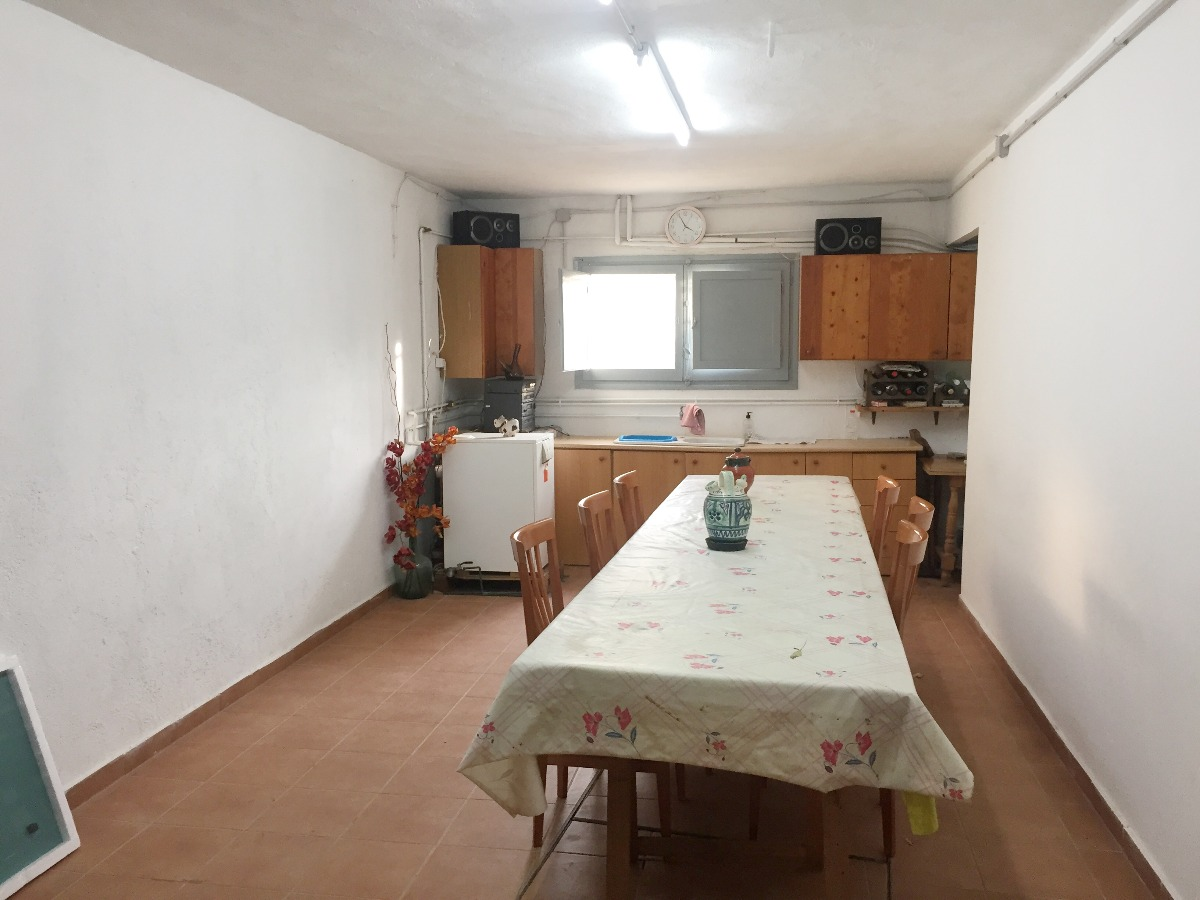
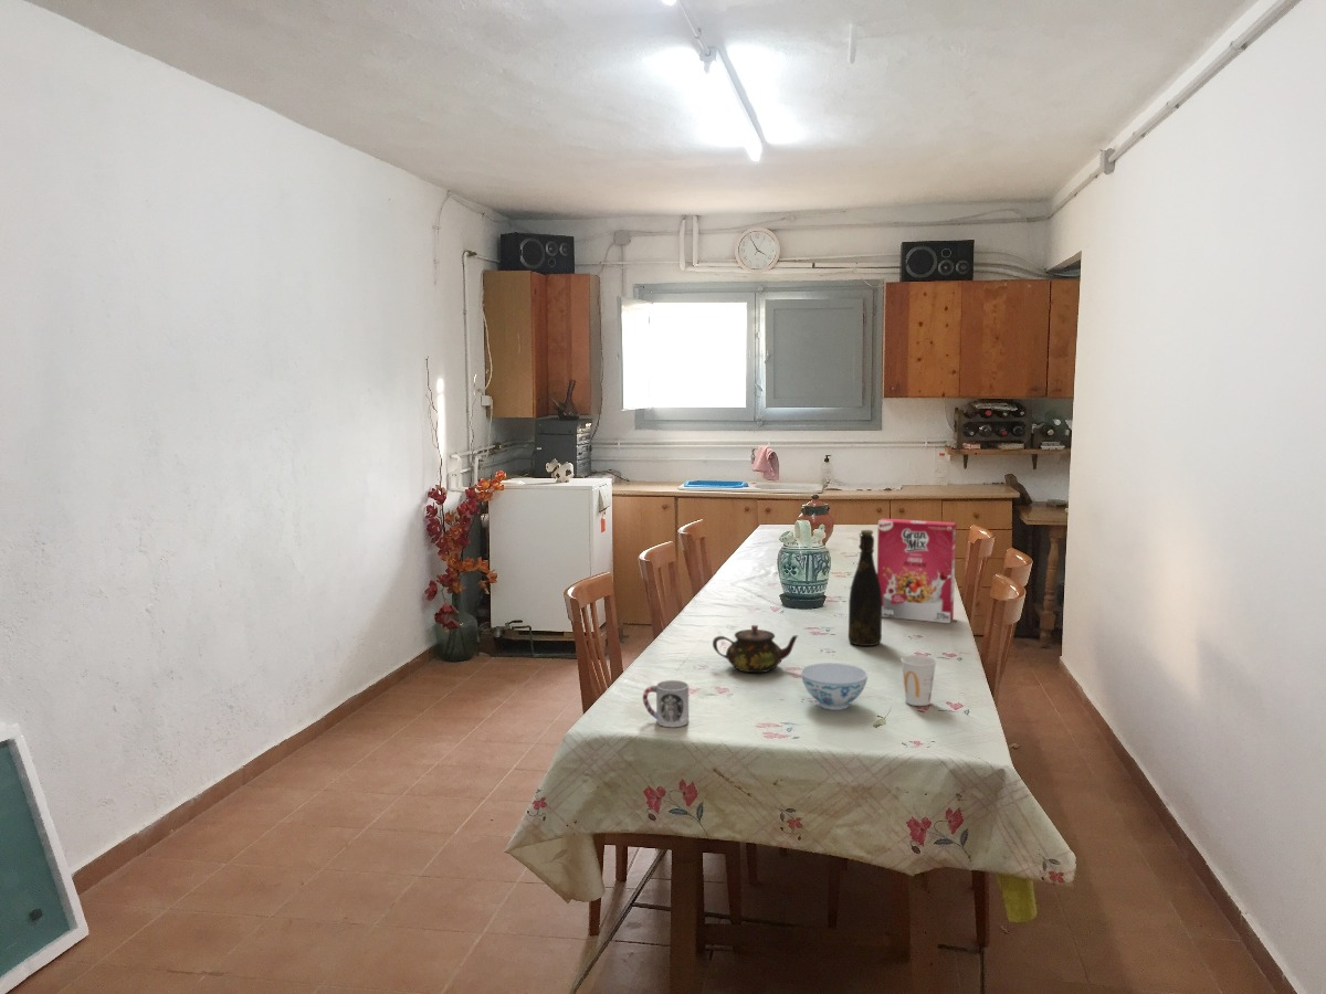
+ cup [899,654,938,707]
+ cereal box [876,518,957,624]
+ teapot [712,624,799,674]
+ bottle [848,529,883,647]
+ cup [642,679,690,728]
+ chinaware [800,662,869,711]
